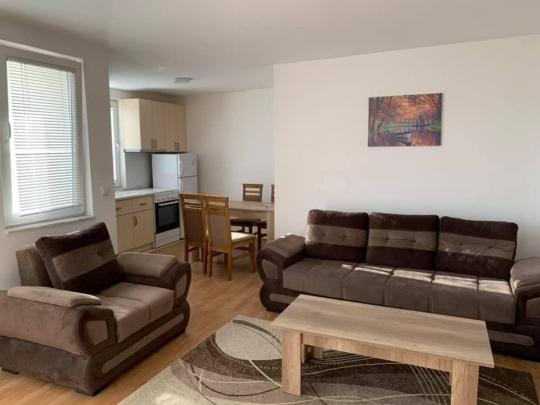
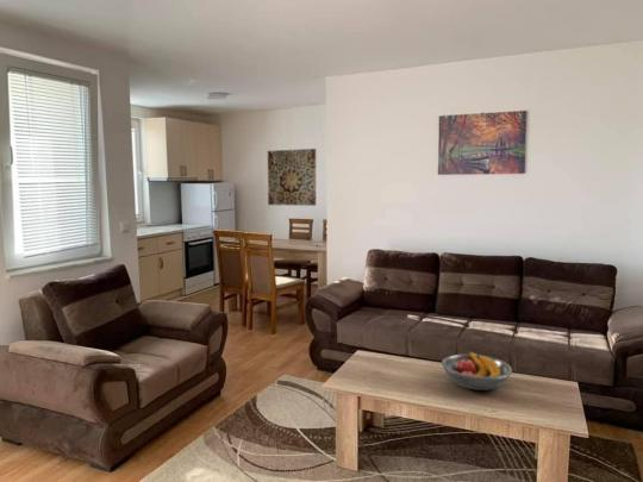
+ wall art [267,148,317,207]
+ fruit bowl [441,351,513,392]
